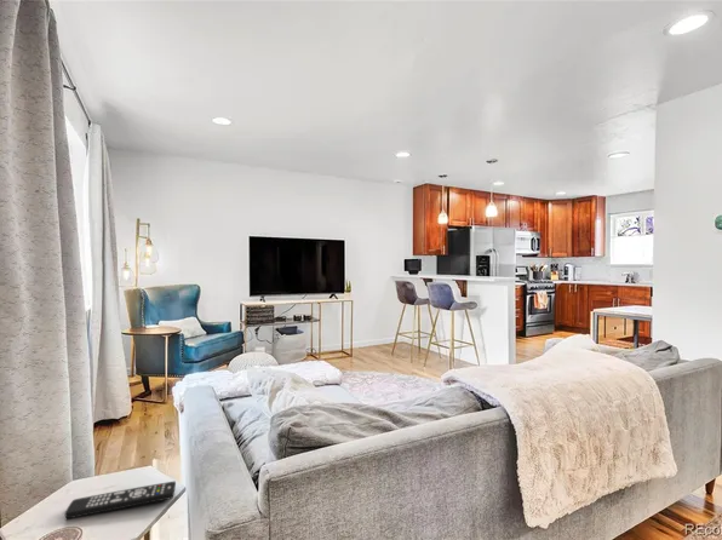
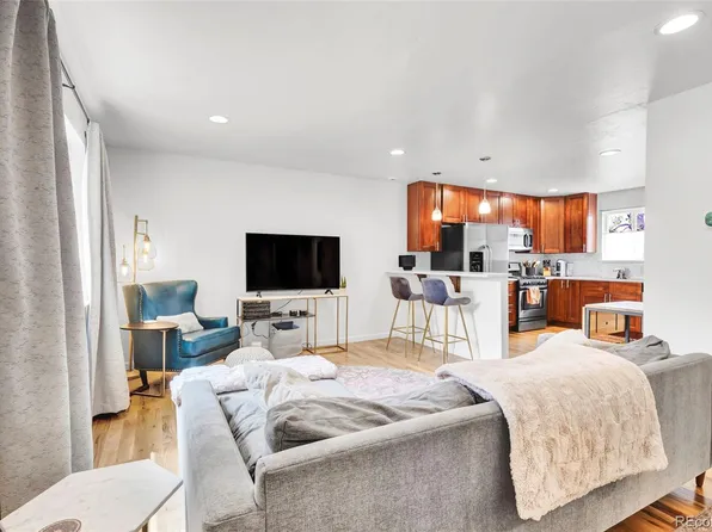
- remote control [63,481,177,521]
